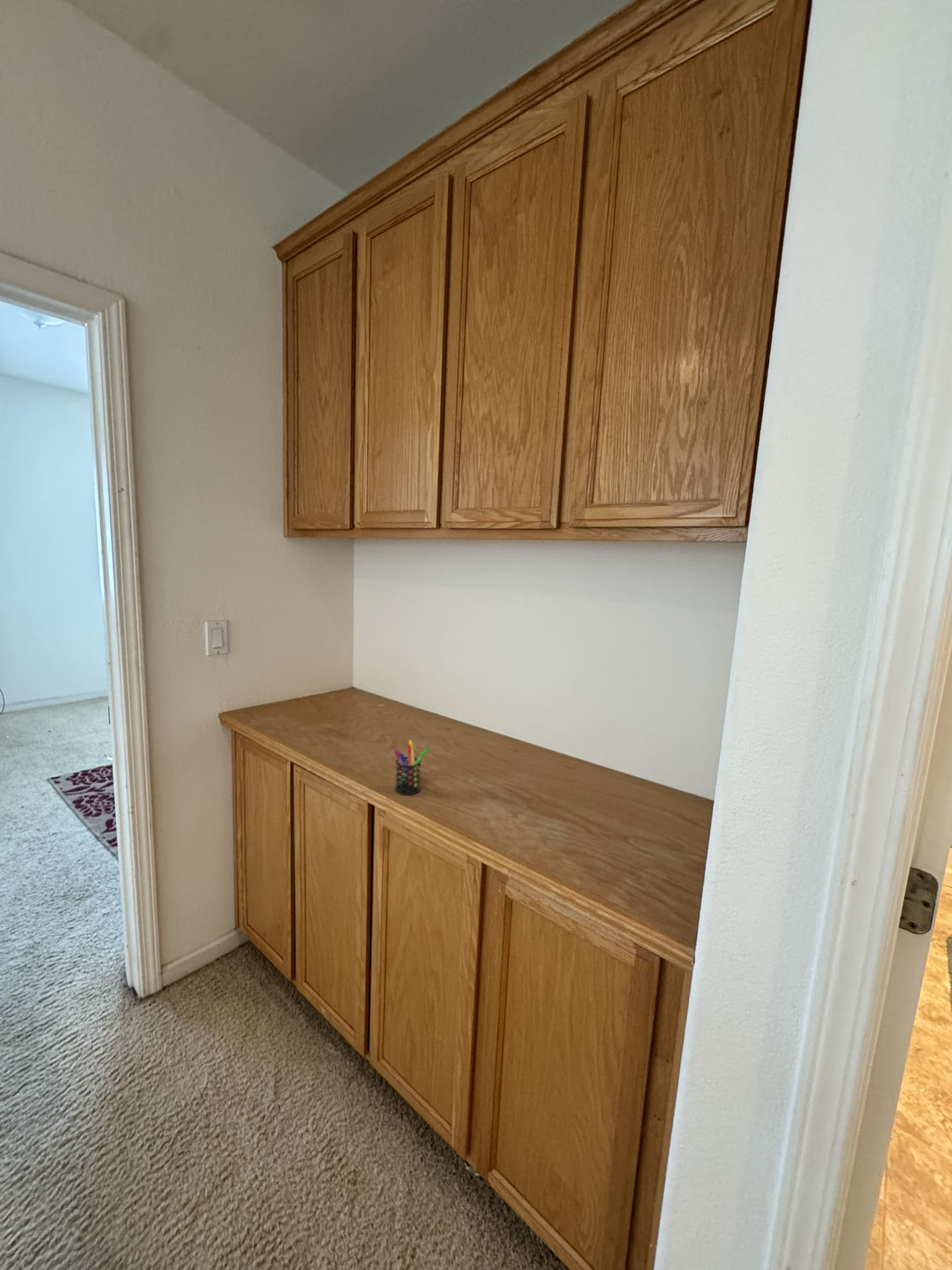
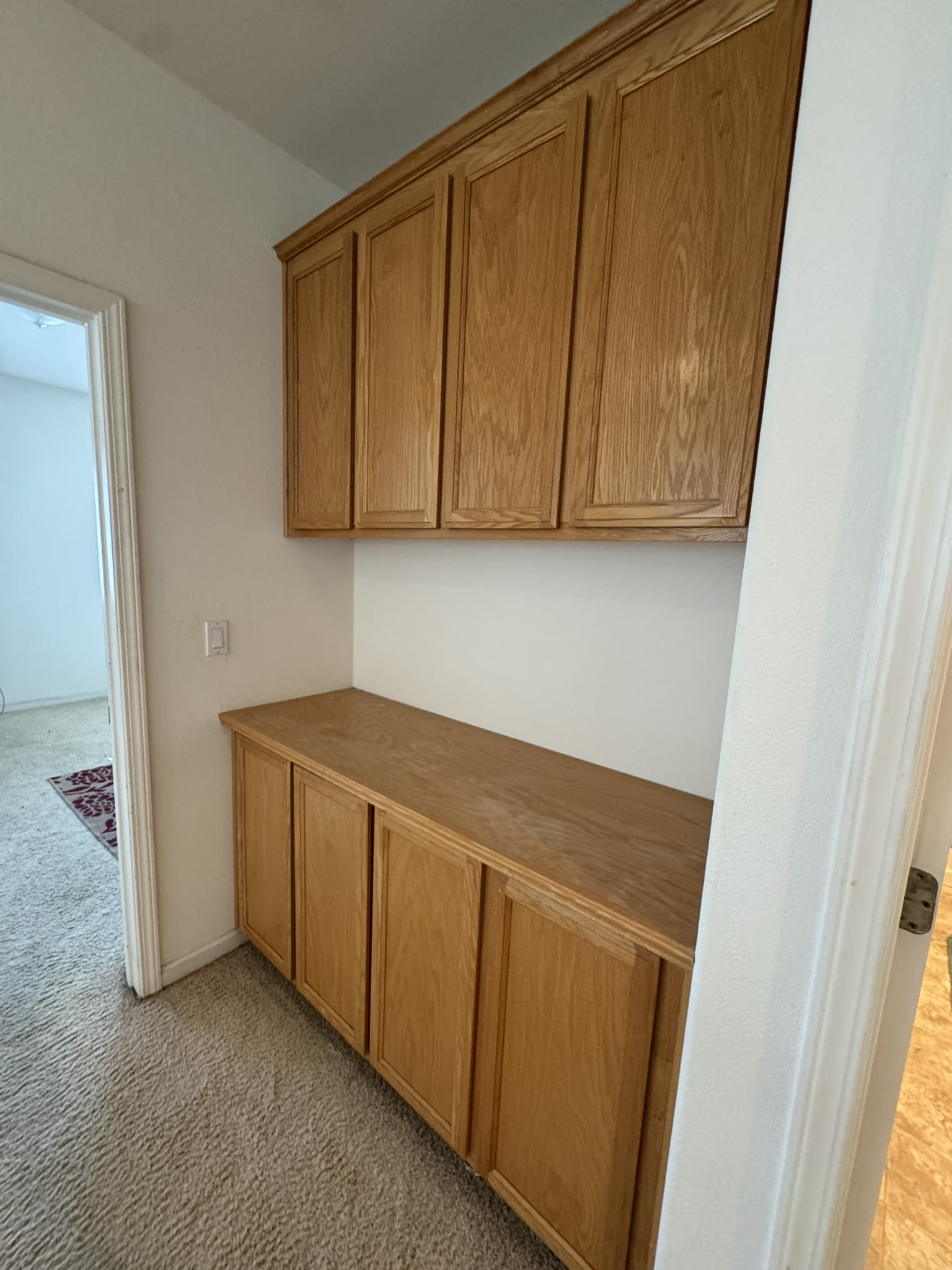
- pen holder [394,739,429,796]
